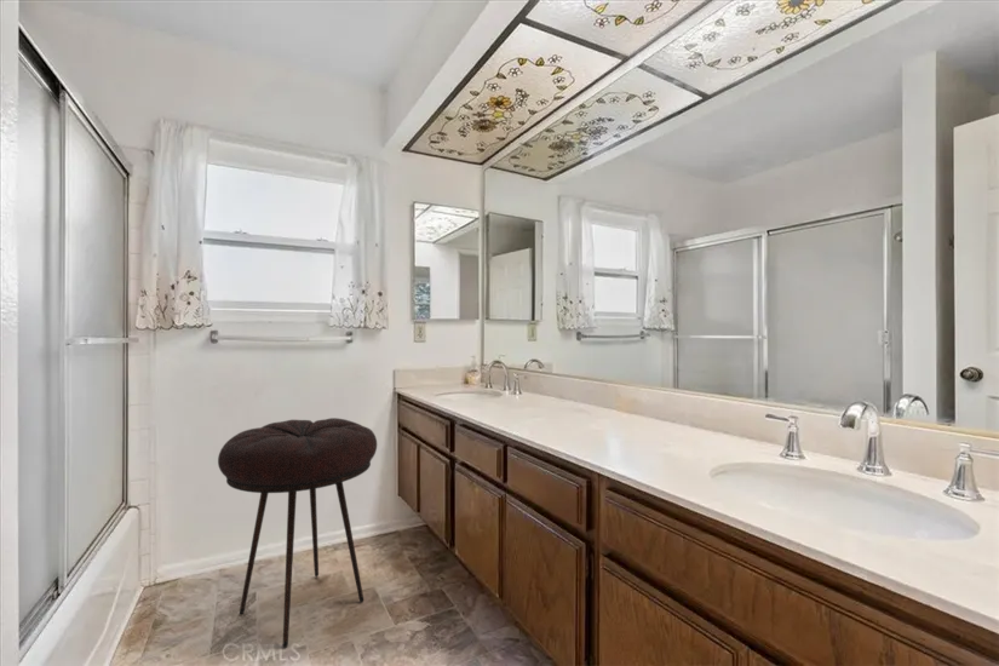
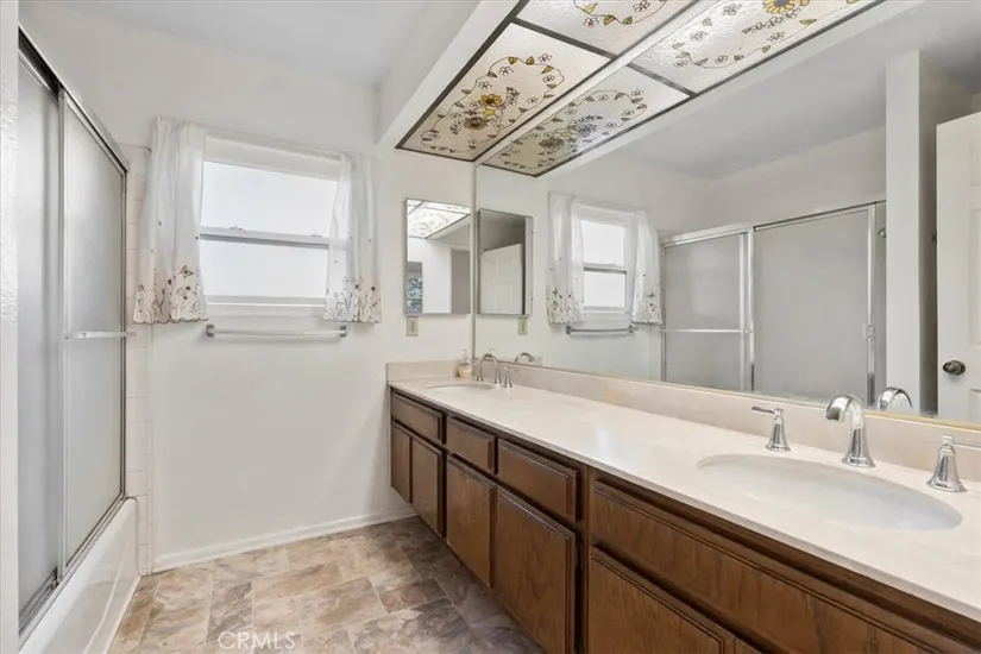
- stool [217,417,378,649]
